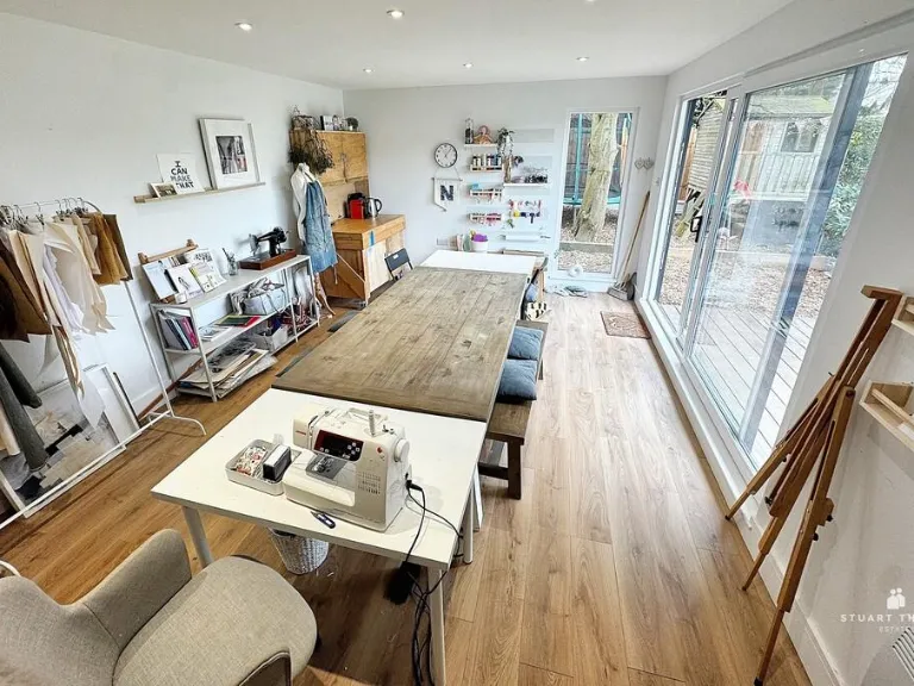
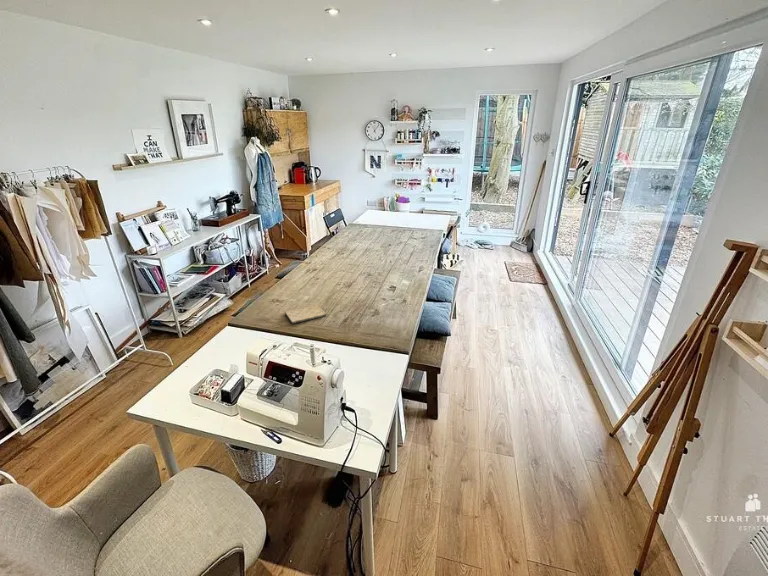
+ cutting board [284,304,327,325]
